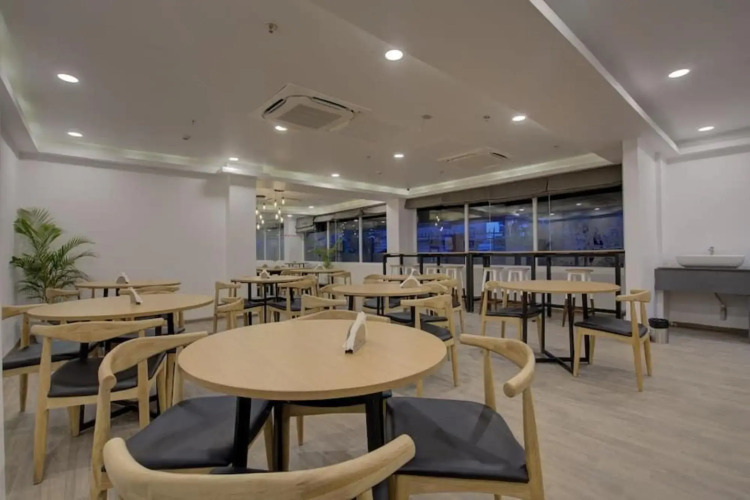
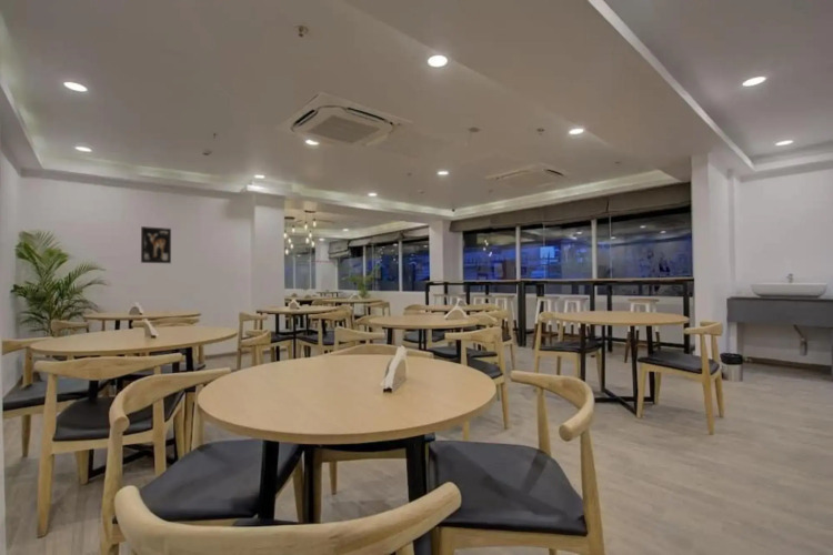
+ wall art [140,225,172,264]
